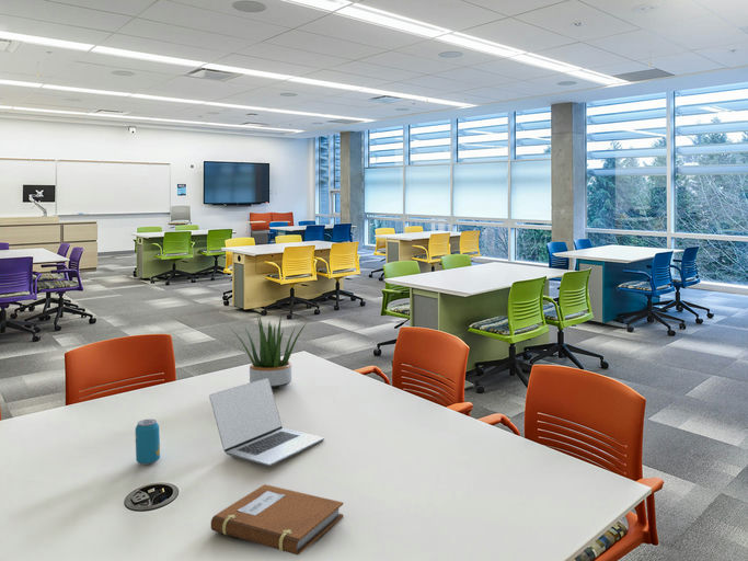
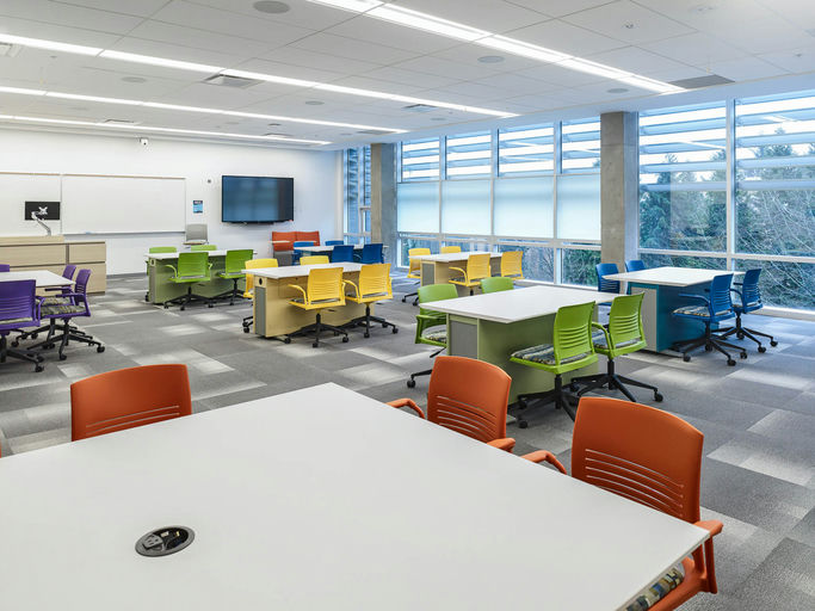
- beverage can [135,419,161,466]
- notebook [210,483,344,557]
- potted plant [229,312,308,390]
- laptop [208,378,325,468]
